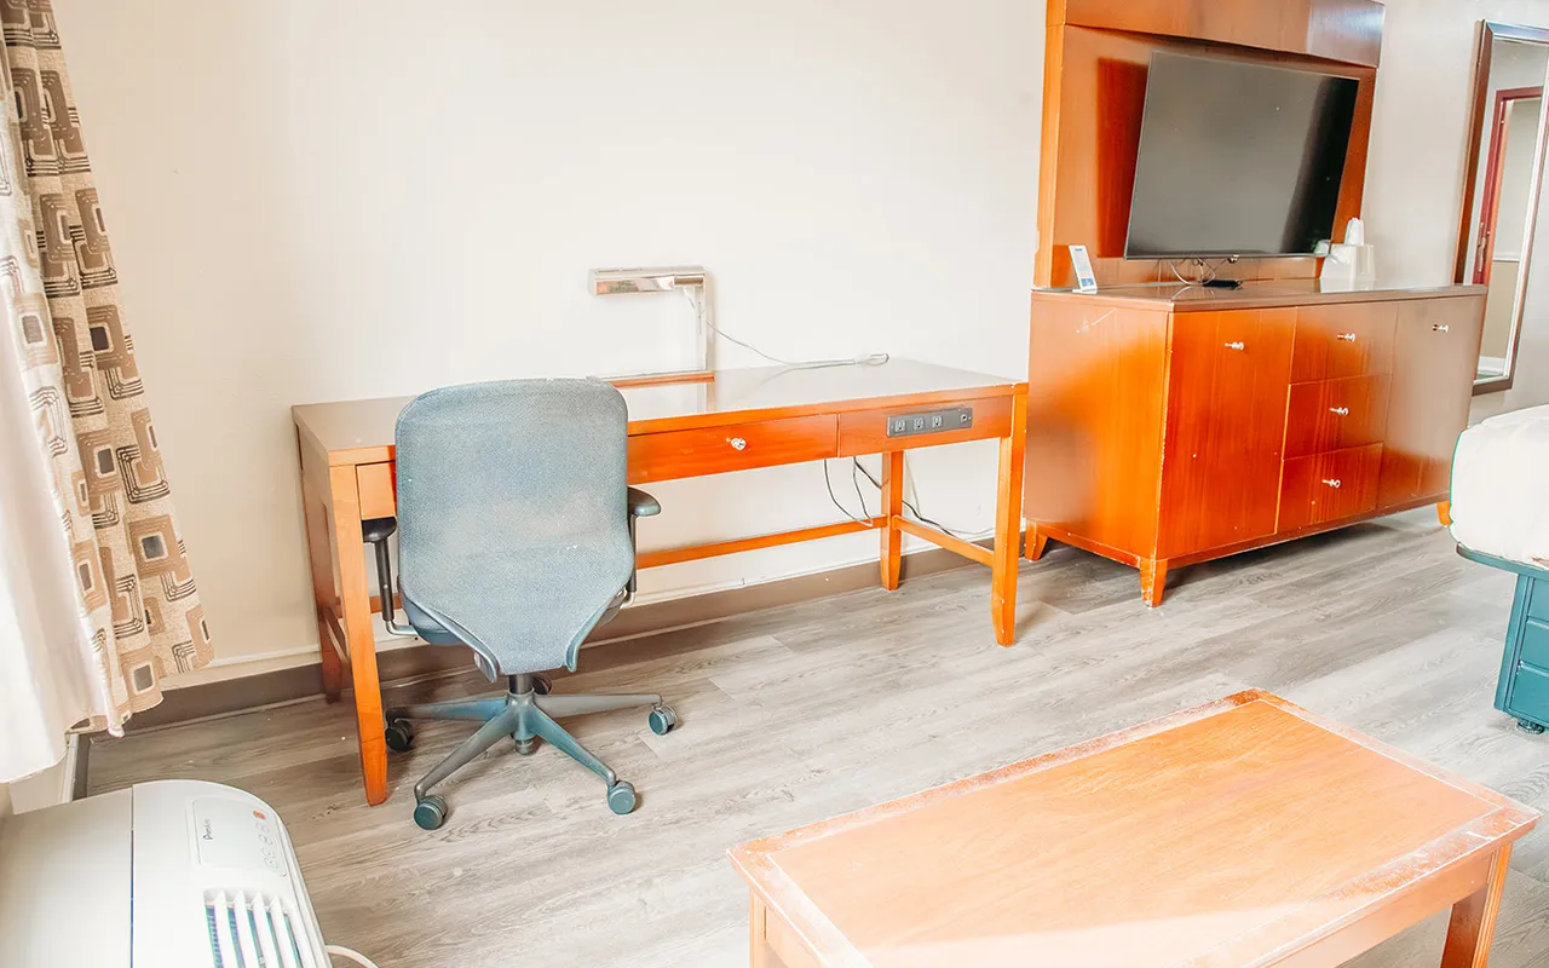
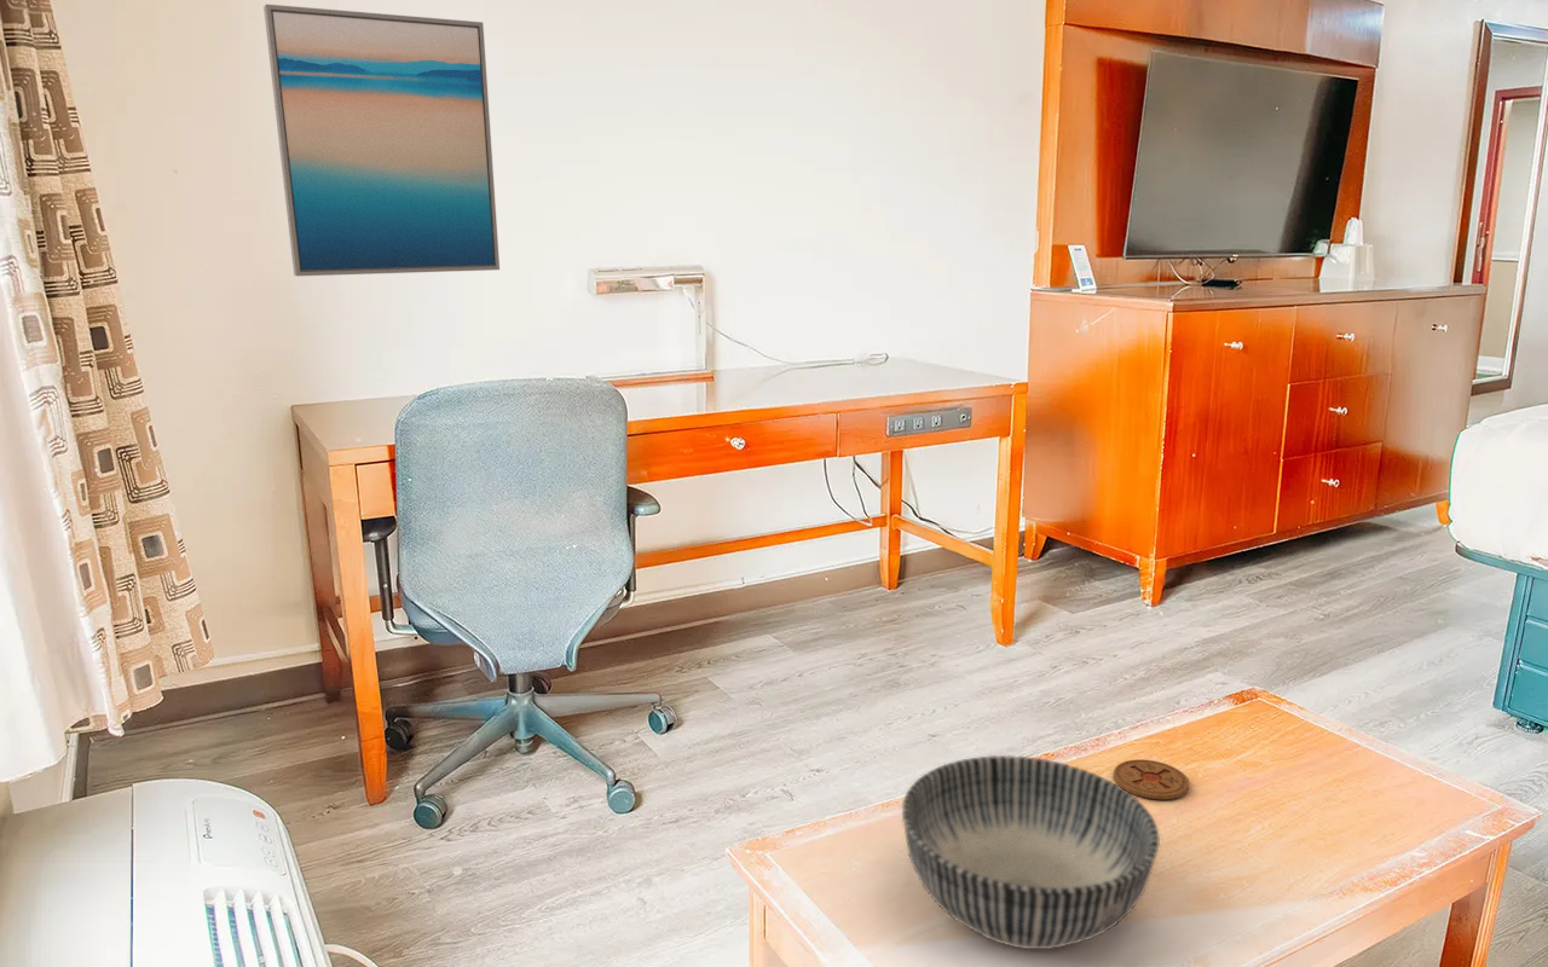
+ wall art [262,4,501,277]
+ bowl [901,754,1161,950]
+ coaster [1113,758,1190,800]
